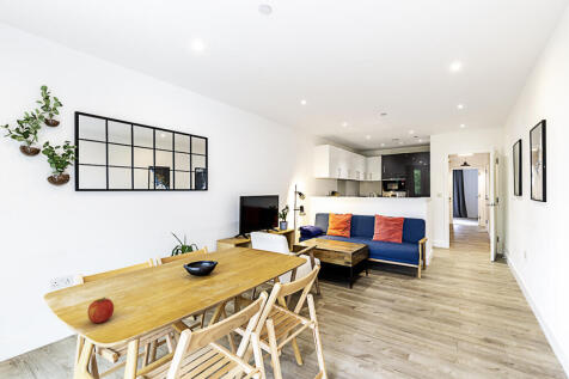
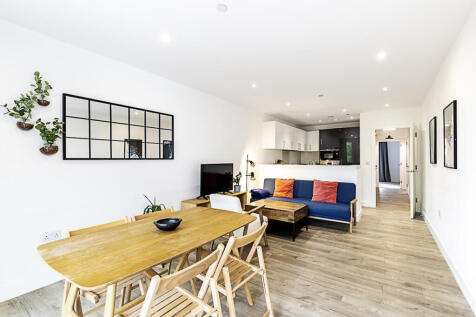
- apple [86,297,115,324]
